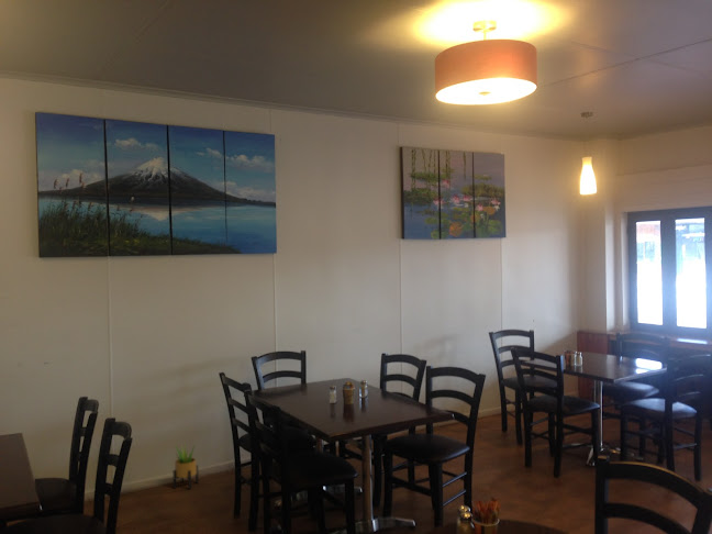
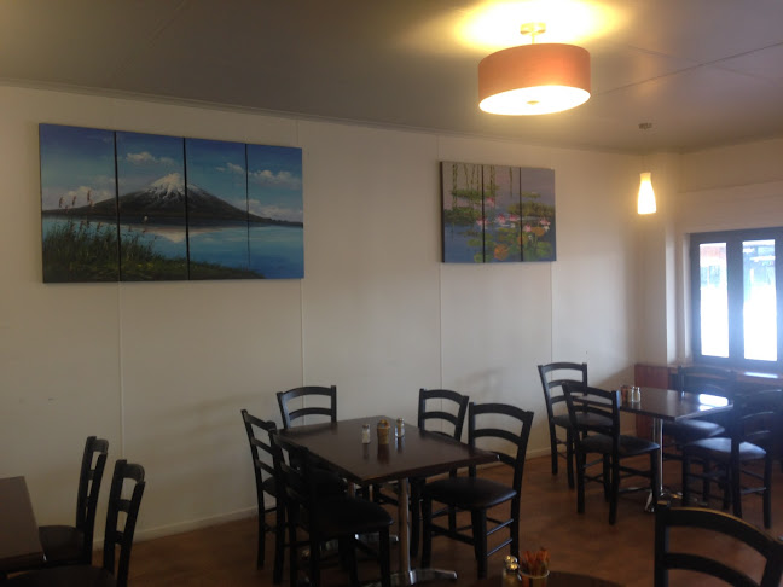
- potted plant [173,443,200,490]
